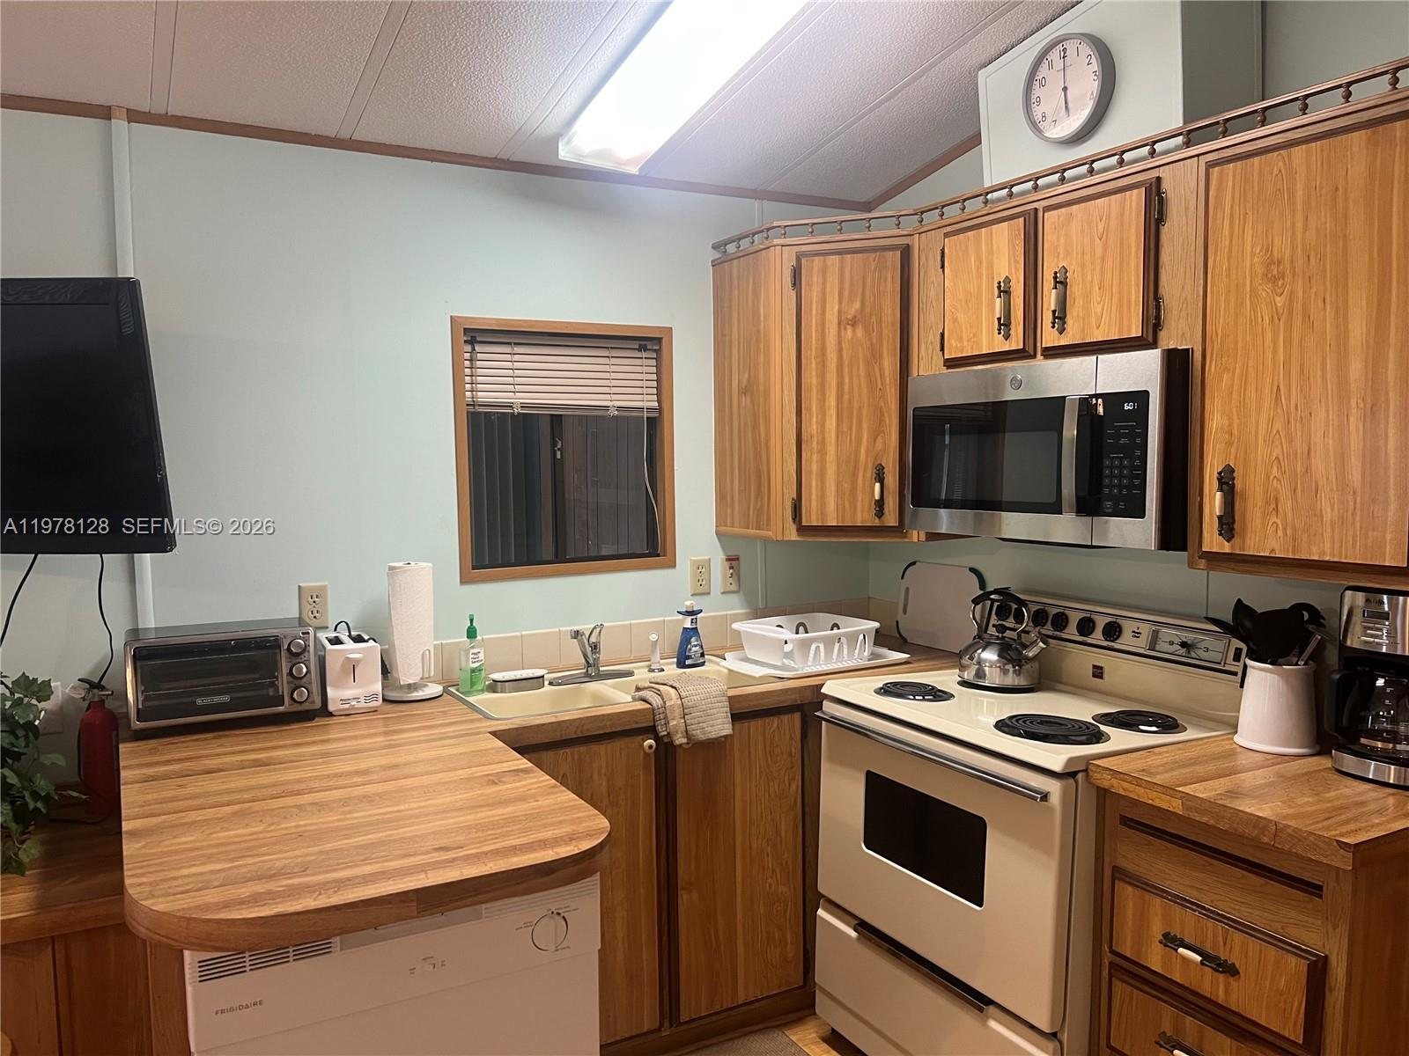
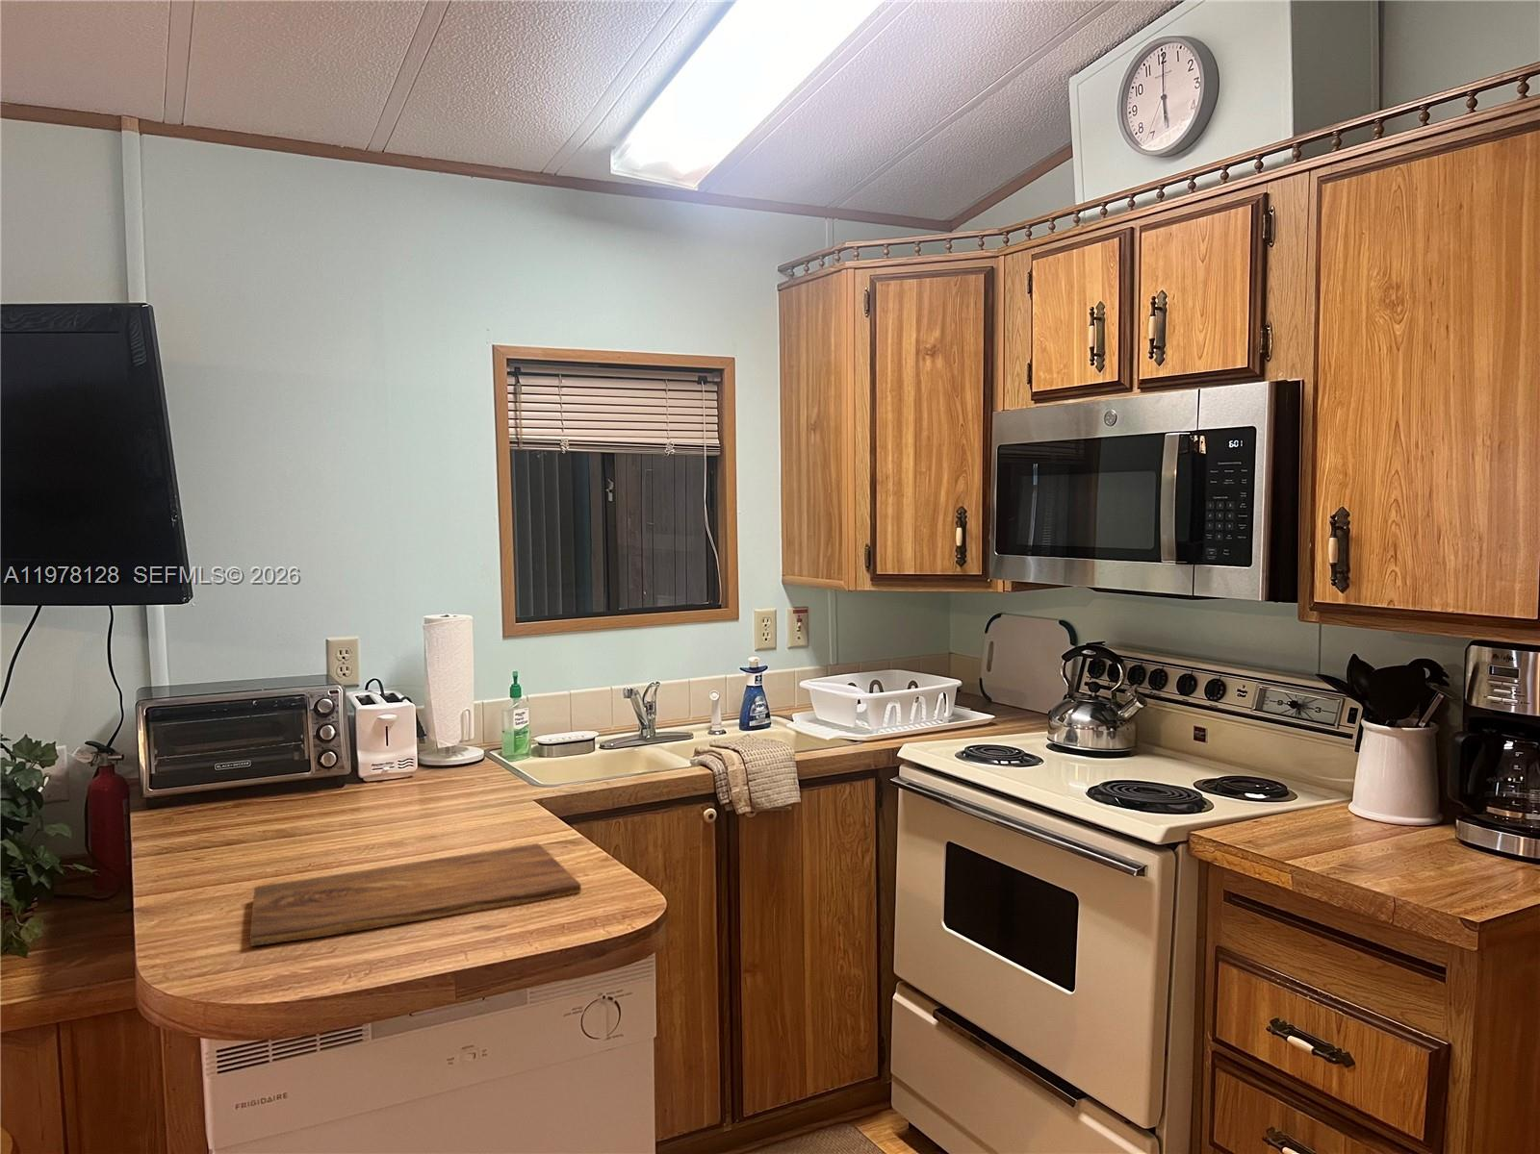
+ cutting board [250,842,582,947]
